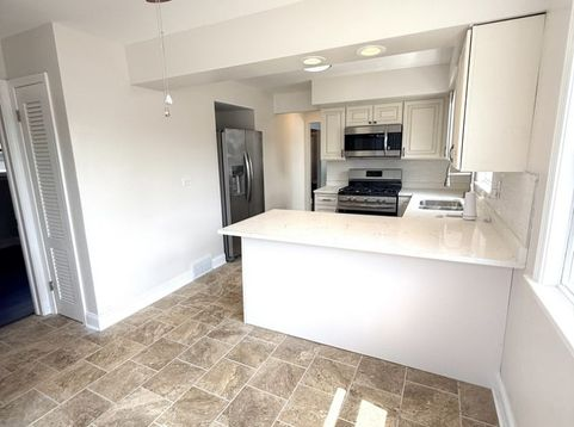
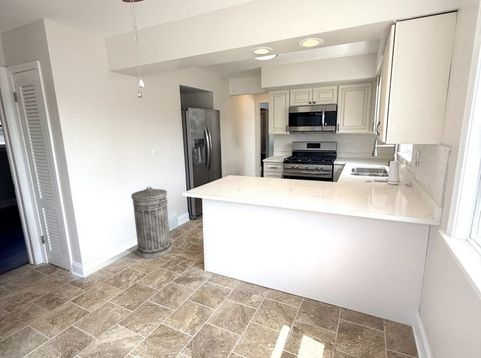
+ trash can [130,186,173,259]
